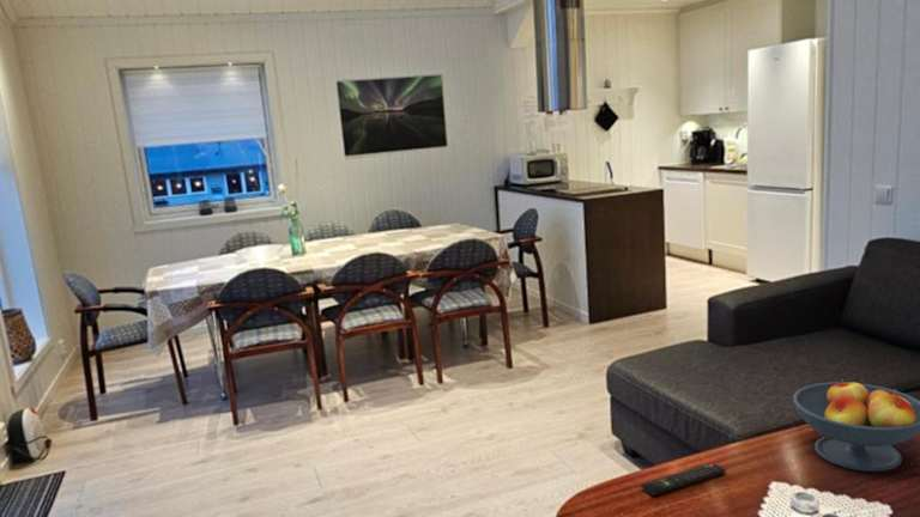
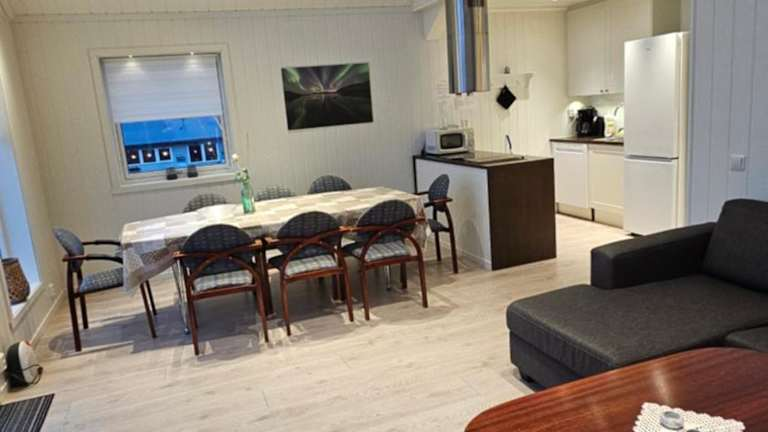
- fruit bowl [792,378,920,473]
- remote control [640,462,727,497]
